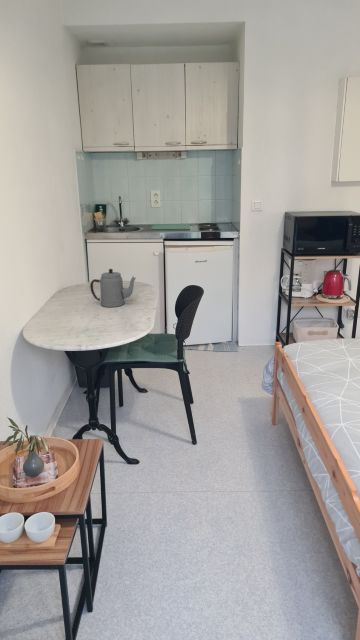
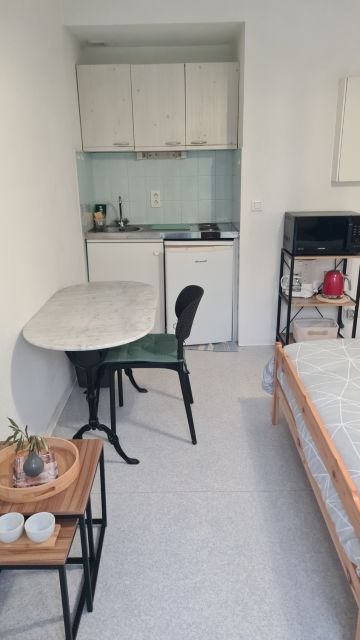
- teapot [89,268,137,308]
